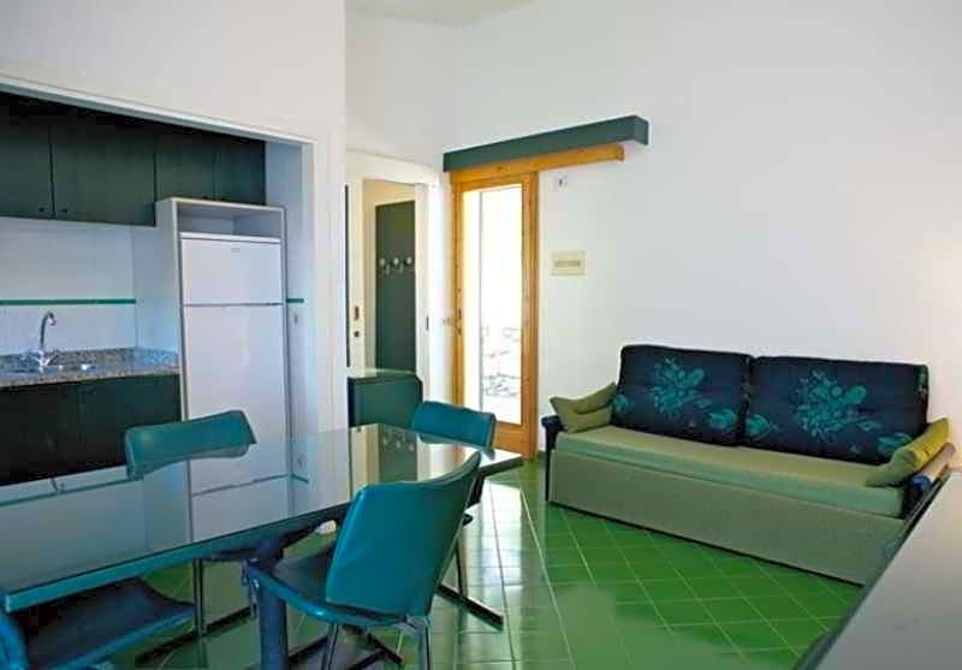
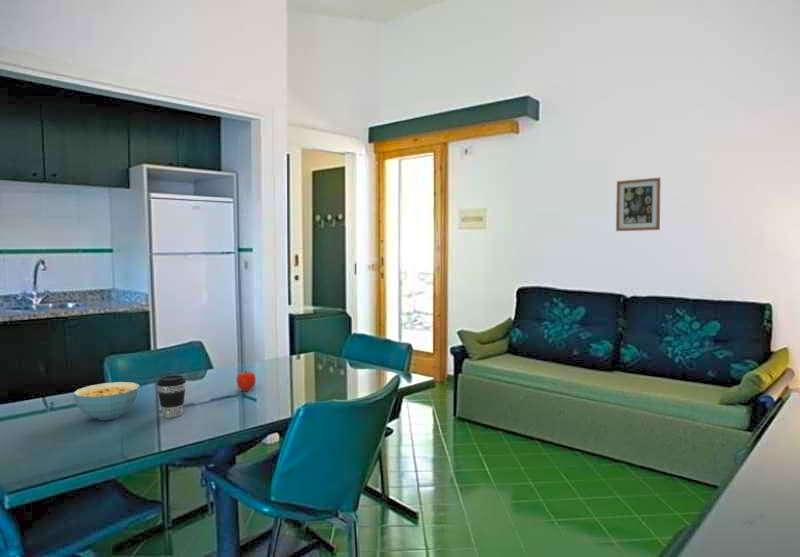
+ cereal bowl [72,381,141,421]
+ wall art [615,177,662,232]
+ coffee cup [156,374,187,419]
+ fruit [236,369,257,392]
